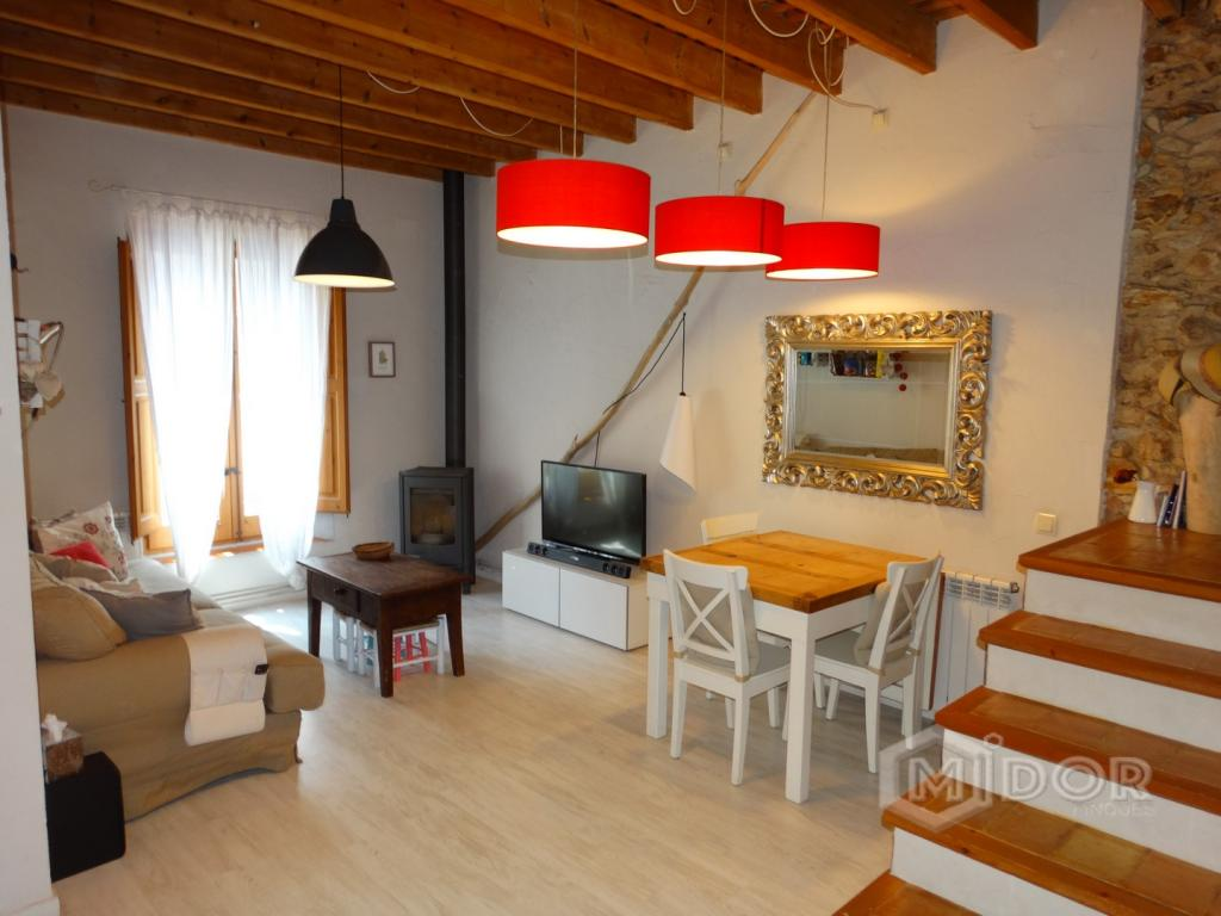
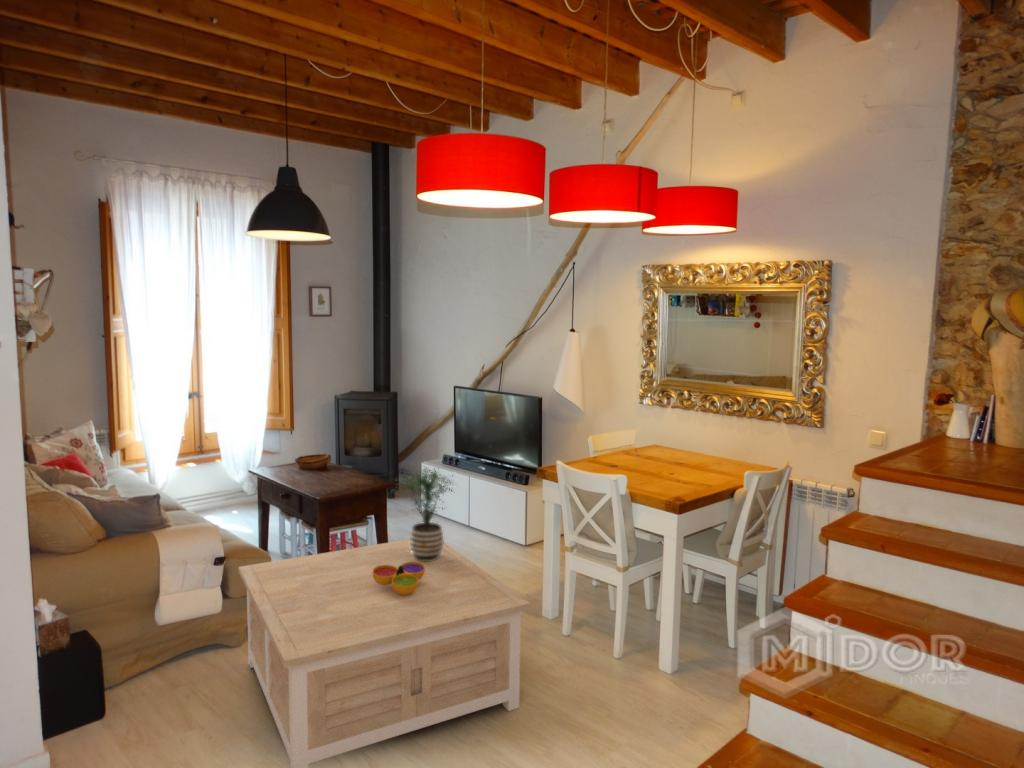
+ potted plant [391,466,460,561]
+ coffee table [237,538,532,768]
+ decorative bowl [372,562,425,595]
